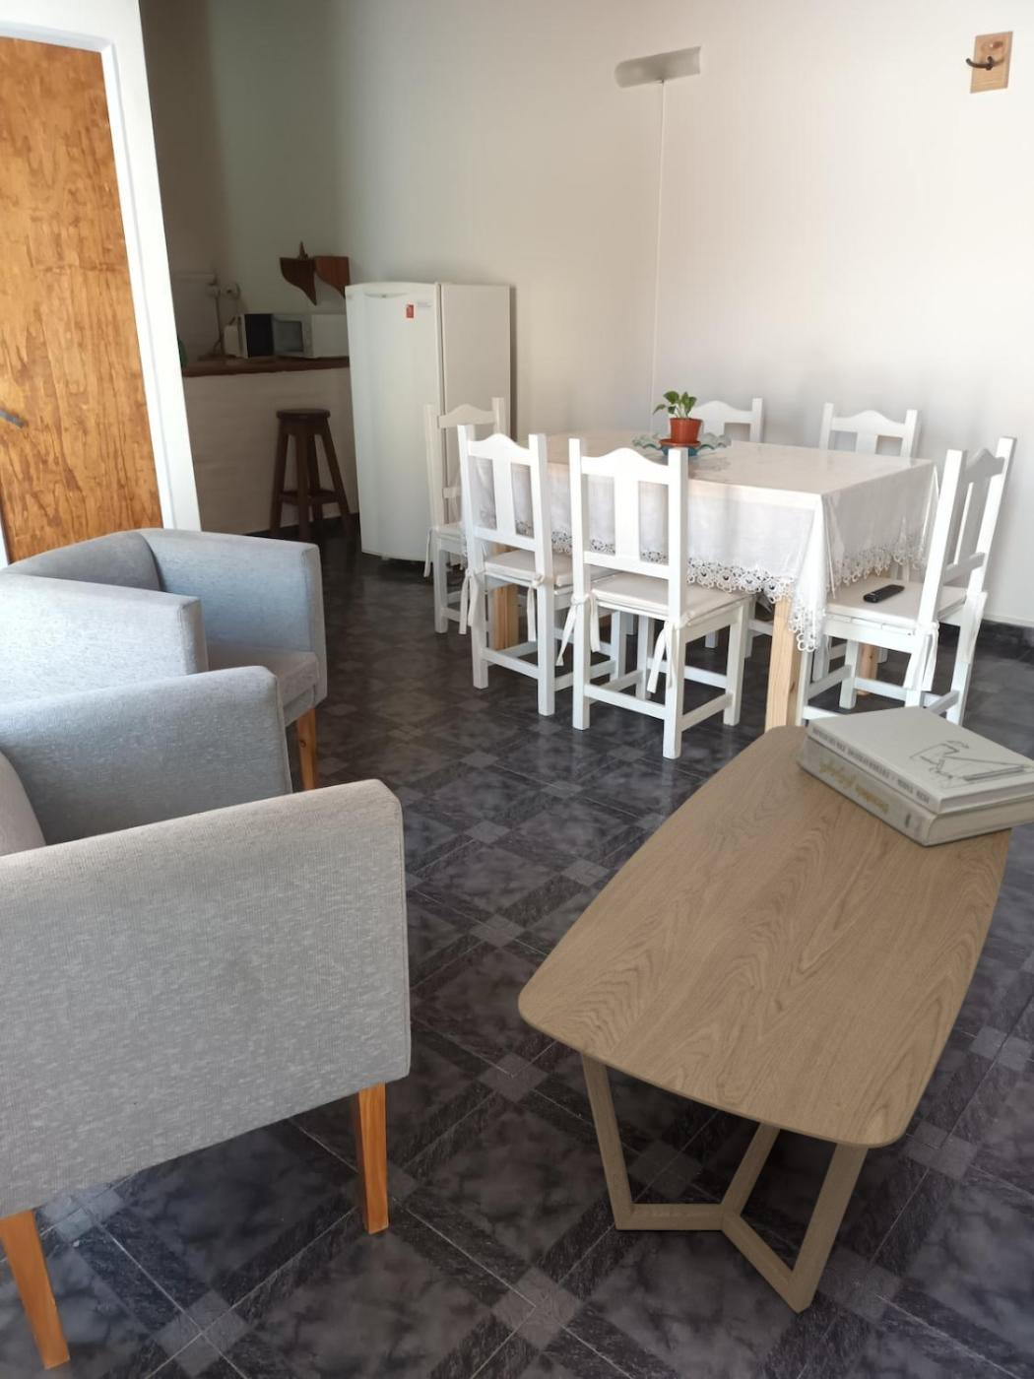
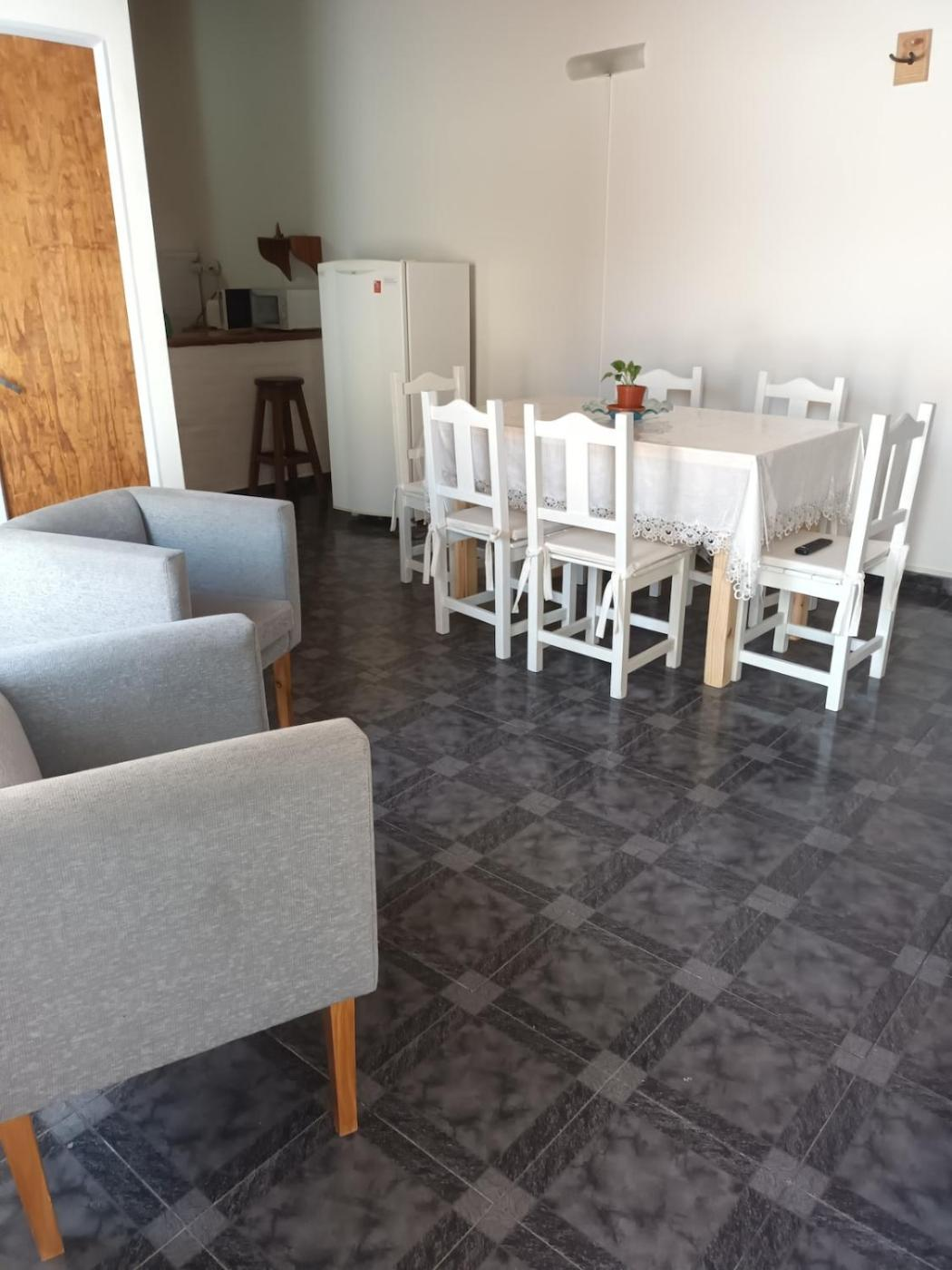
- books [796,705,1034,846]
- coffee table [517,724,1013,1314]
